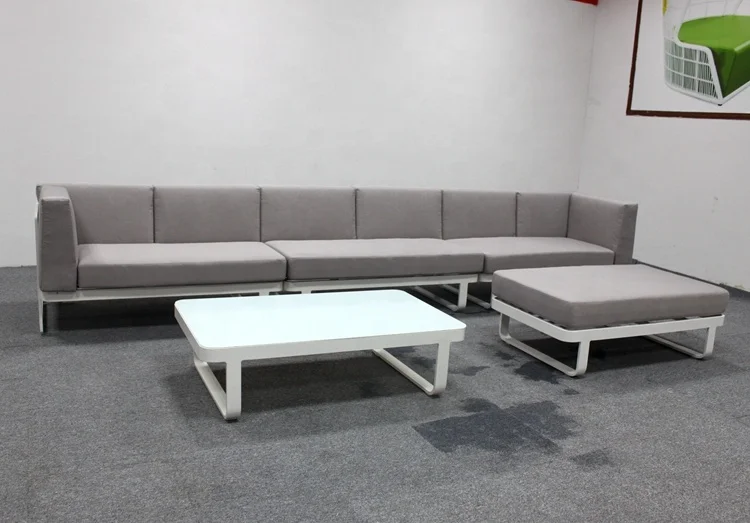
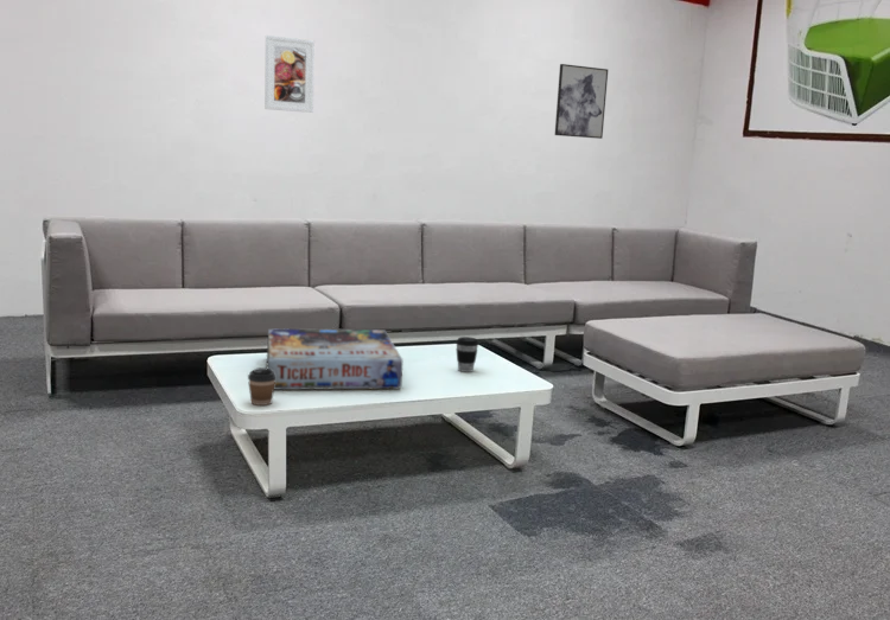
+ wall art [554,63,609,140]
+ board game [265,327,403,391]
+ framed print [263,34,316,114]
+ coffee cup [454,335,479,373]
+ coffee cup [247,366,275,407]
